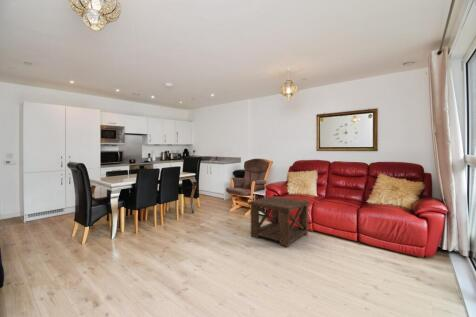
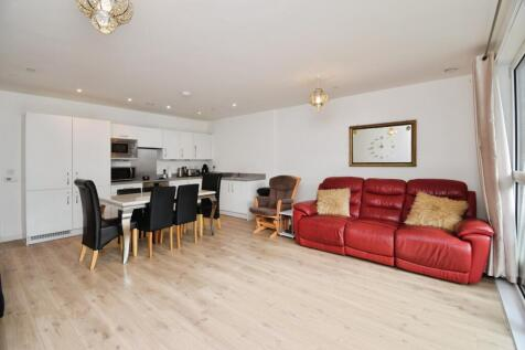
- side table [248,195,311,248]
